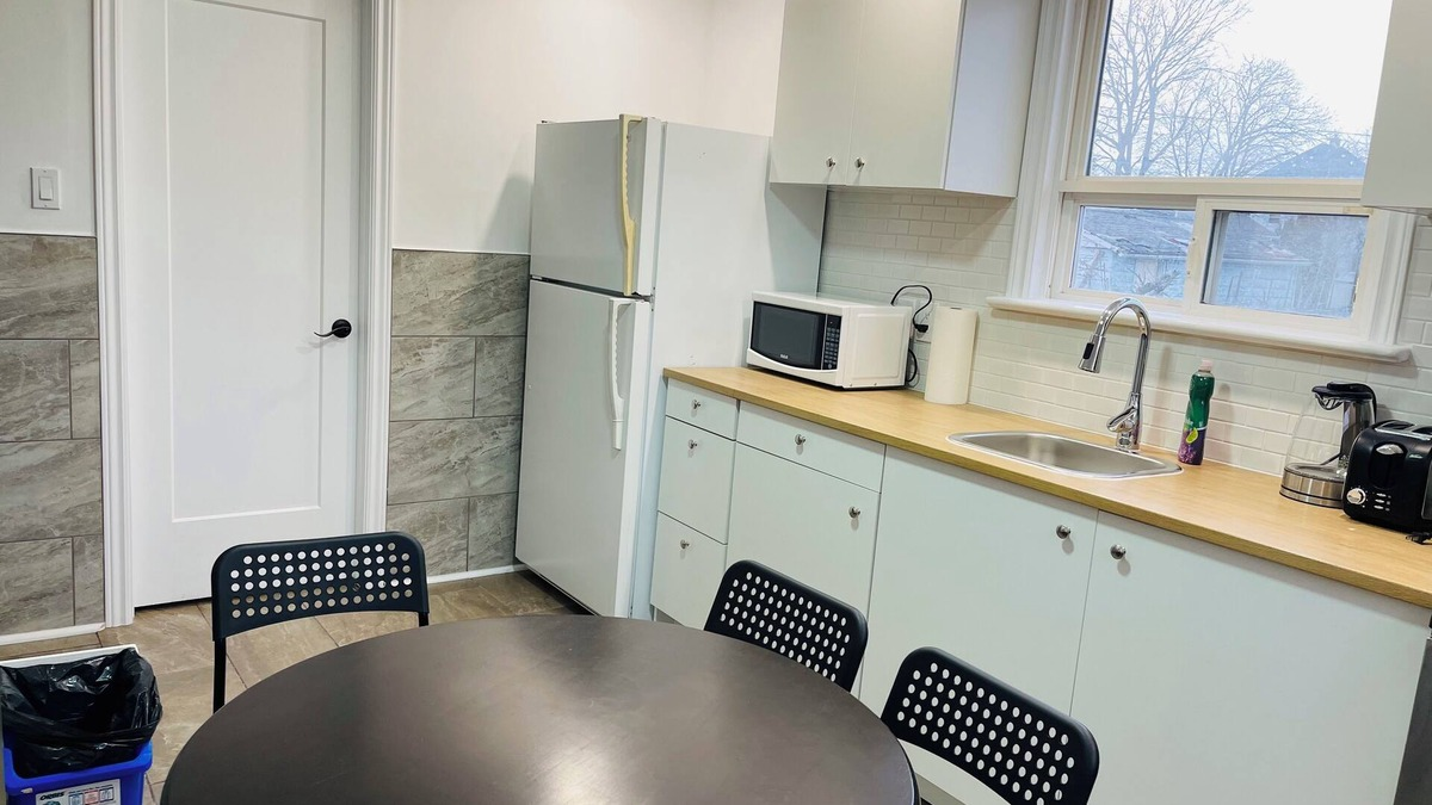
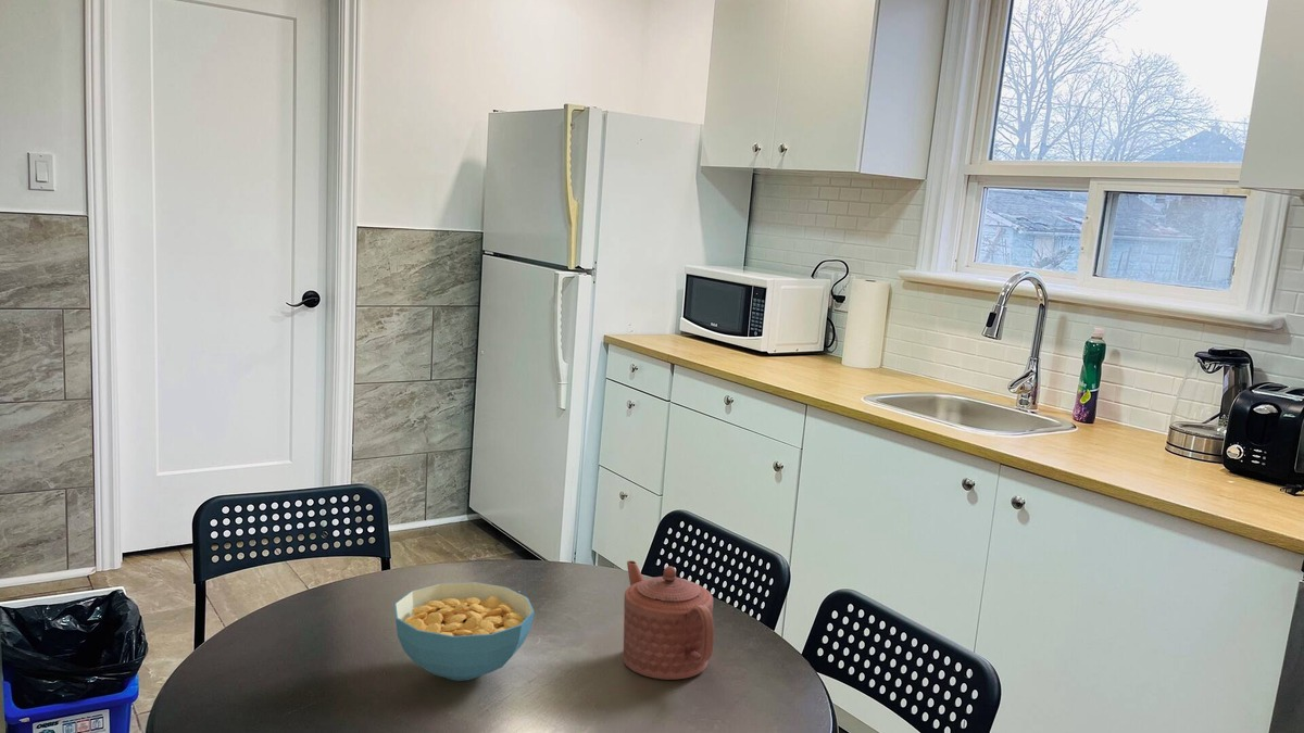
+ teapot [622,559,715,681]
+ cereal bowl [393,581,536,682]
